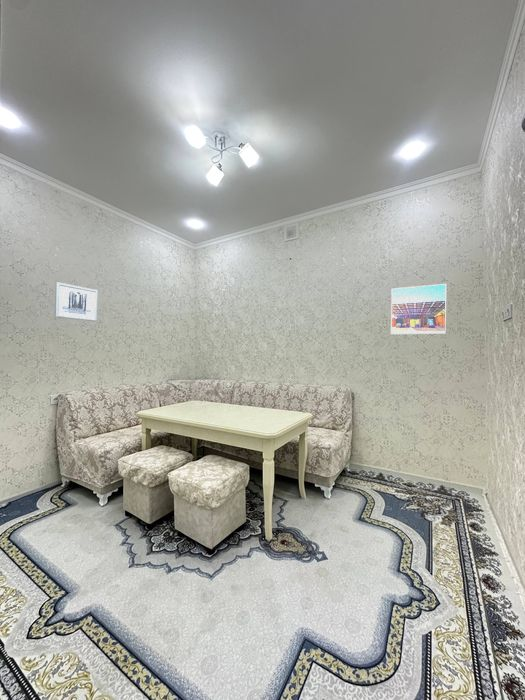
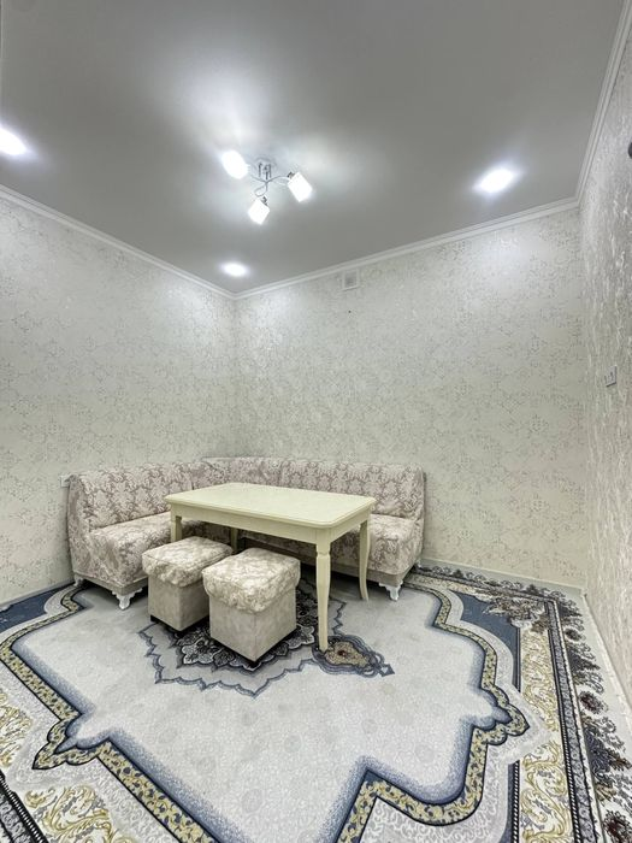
- wall art [54,281,99,322]
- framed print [390,283,447,335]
